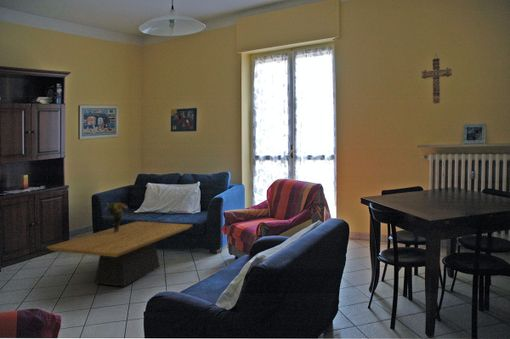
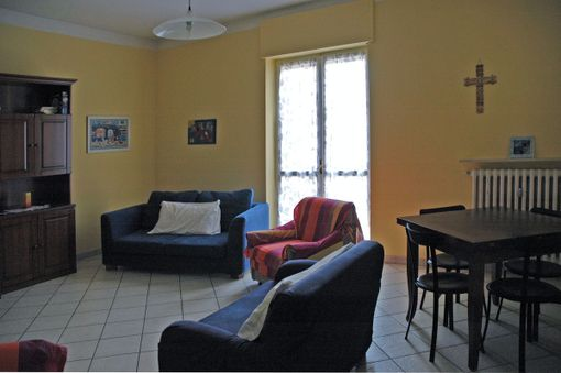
- bouquet [102,201,129,232]
- coffee table [46,220,193,288]
